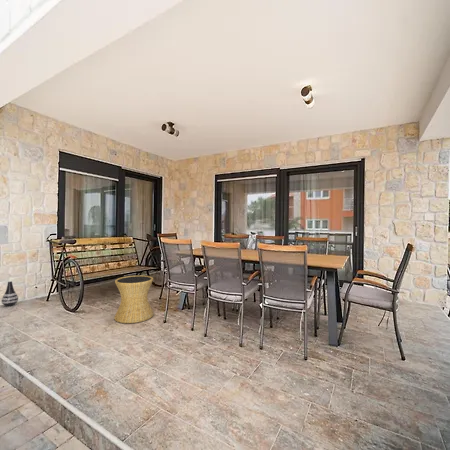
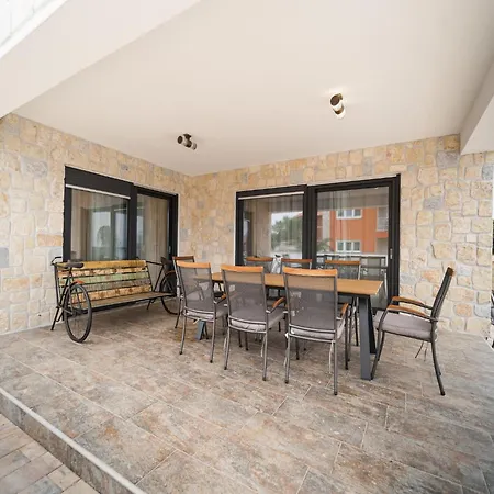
- vase [1,280,19,307]
- side table [113,275,155,324]
